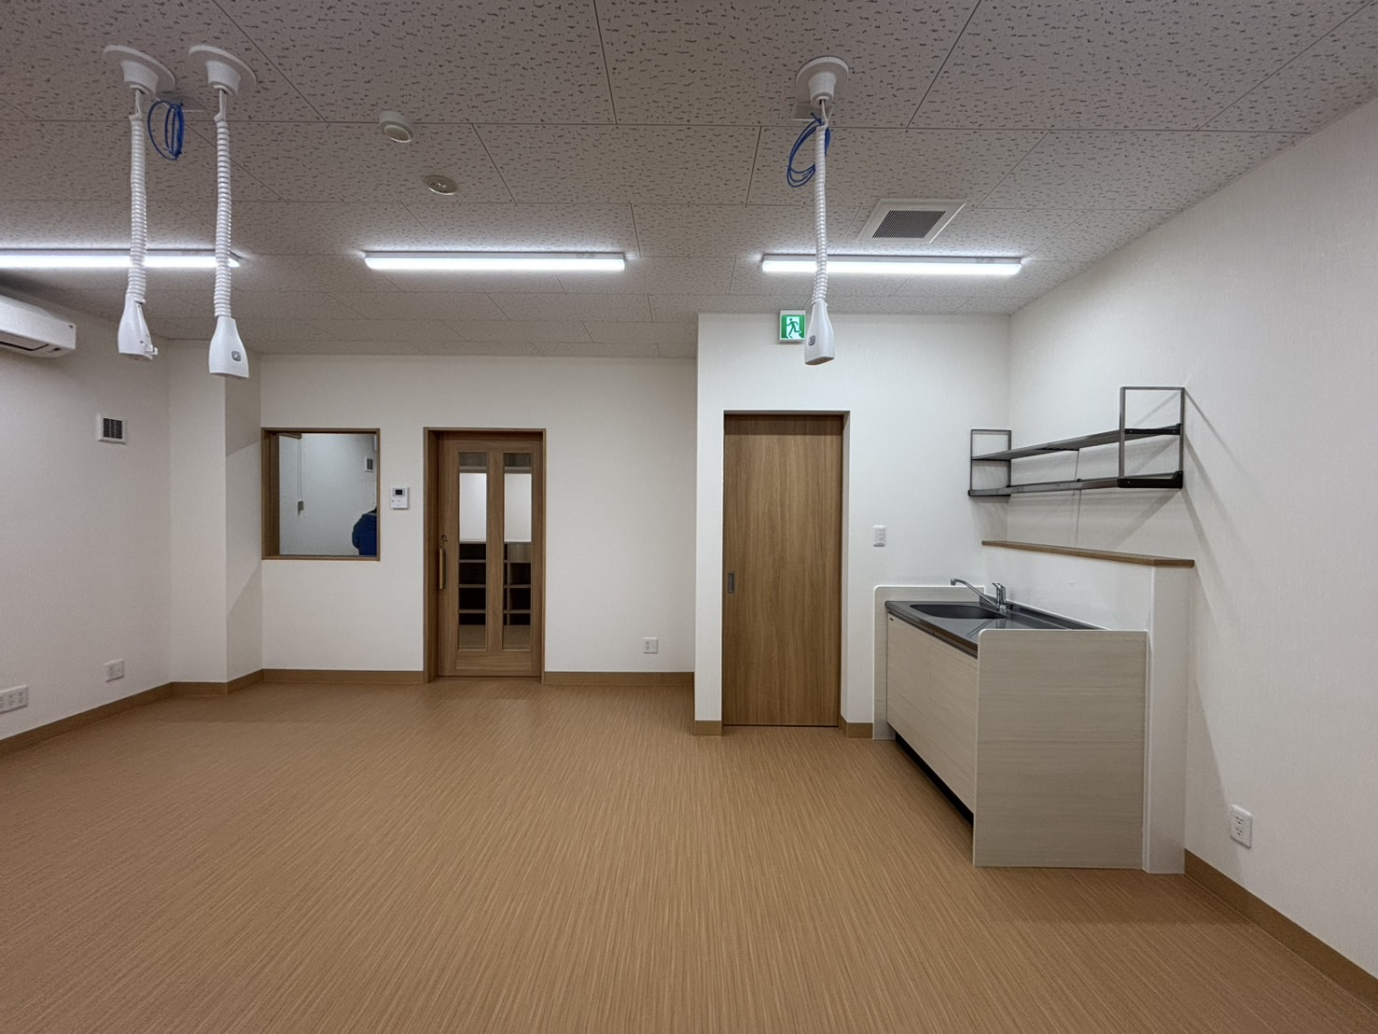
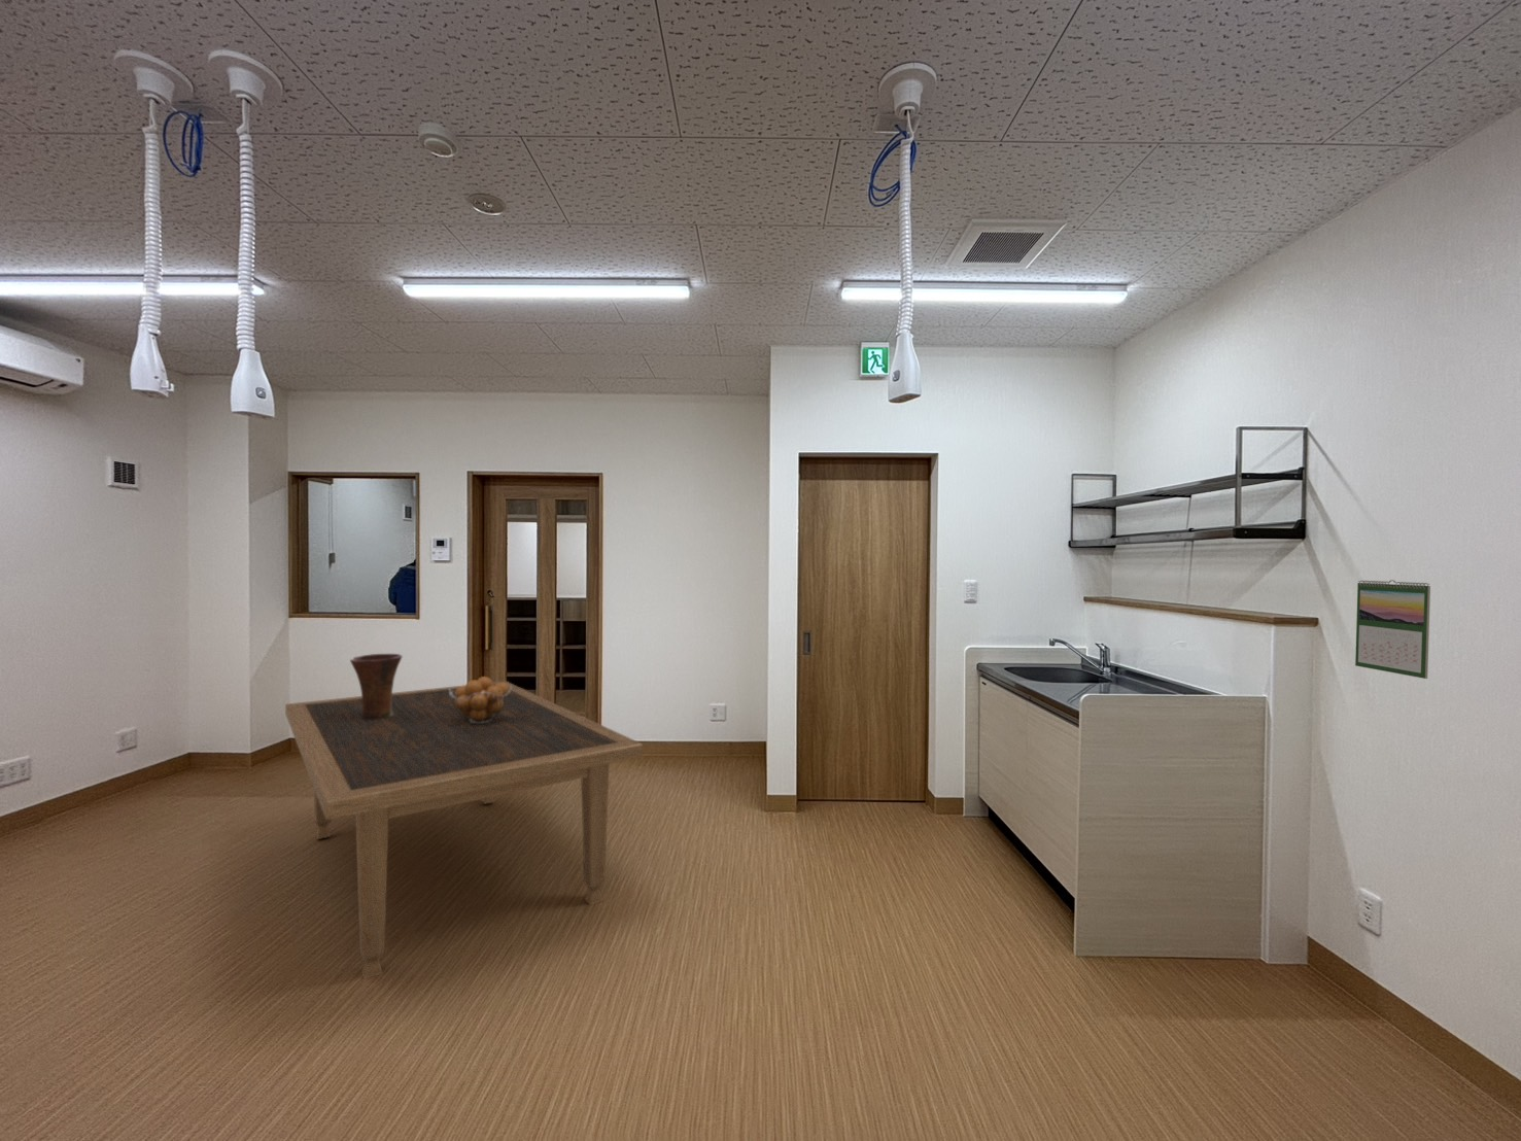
+ fruit basket [449,676,512,724]
+ dining table [284,680,644,979]
+ calendar [1354,579,1431,680]
+ vase [349,653,404,720]
